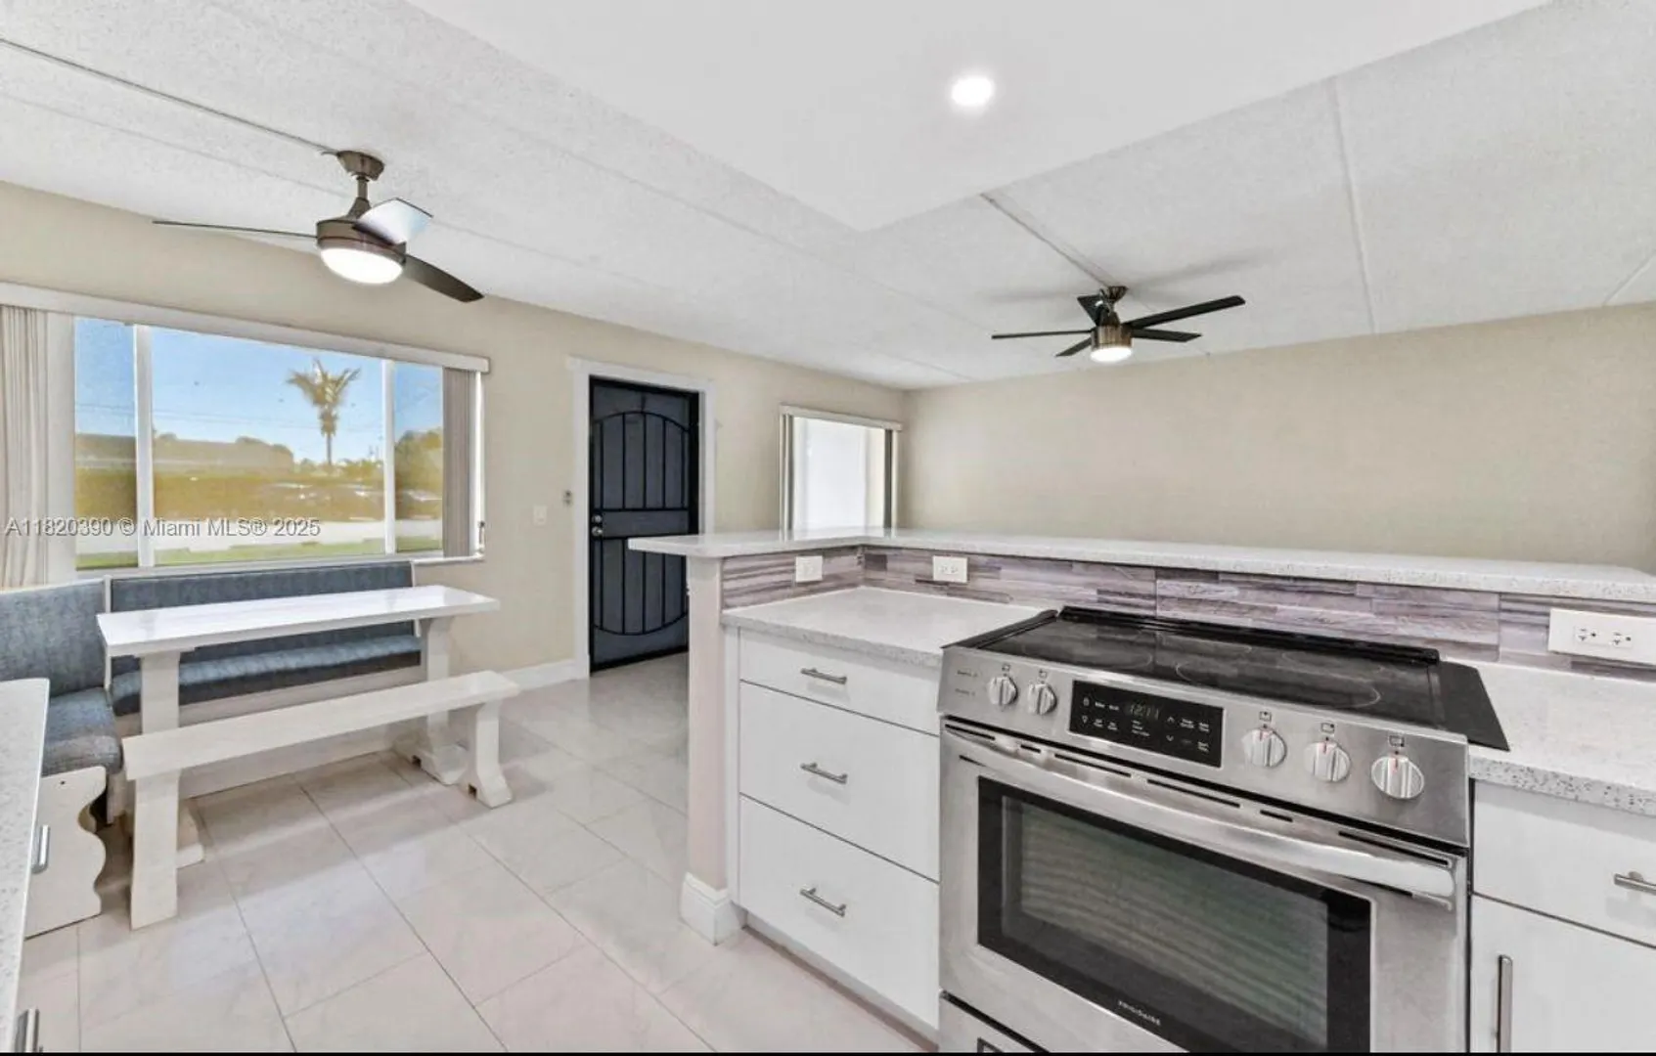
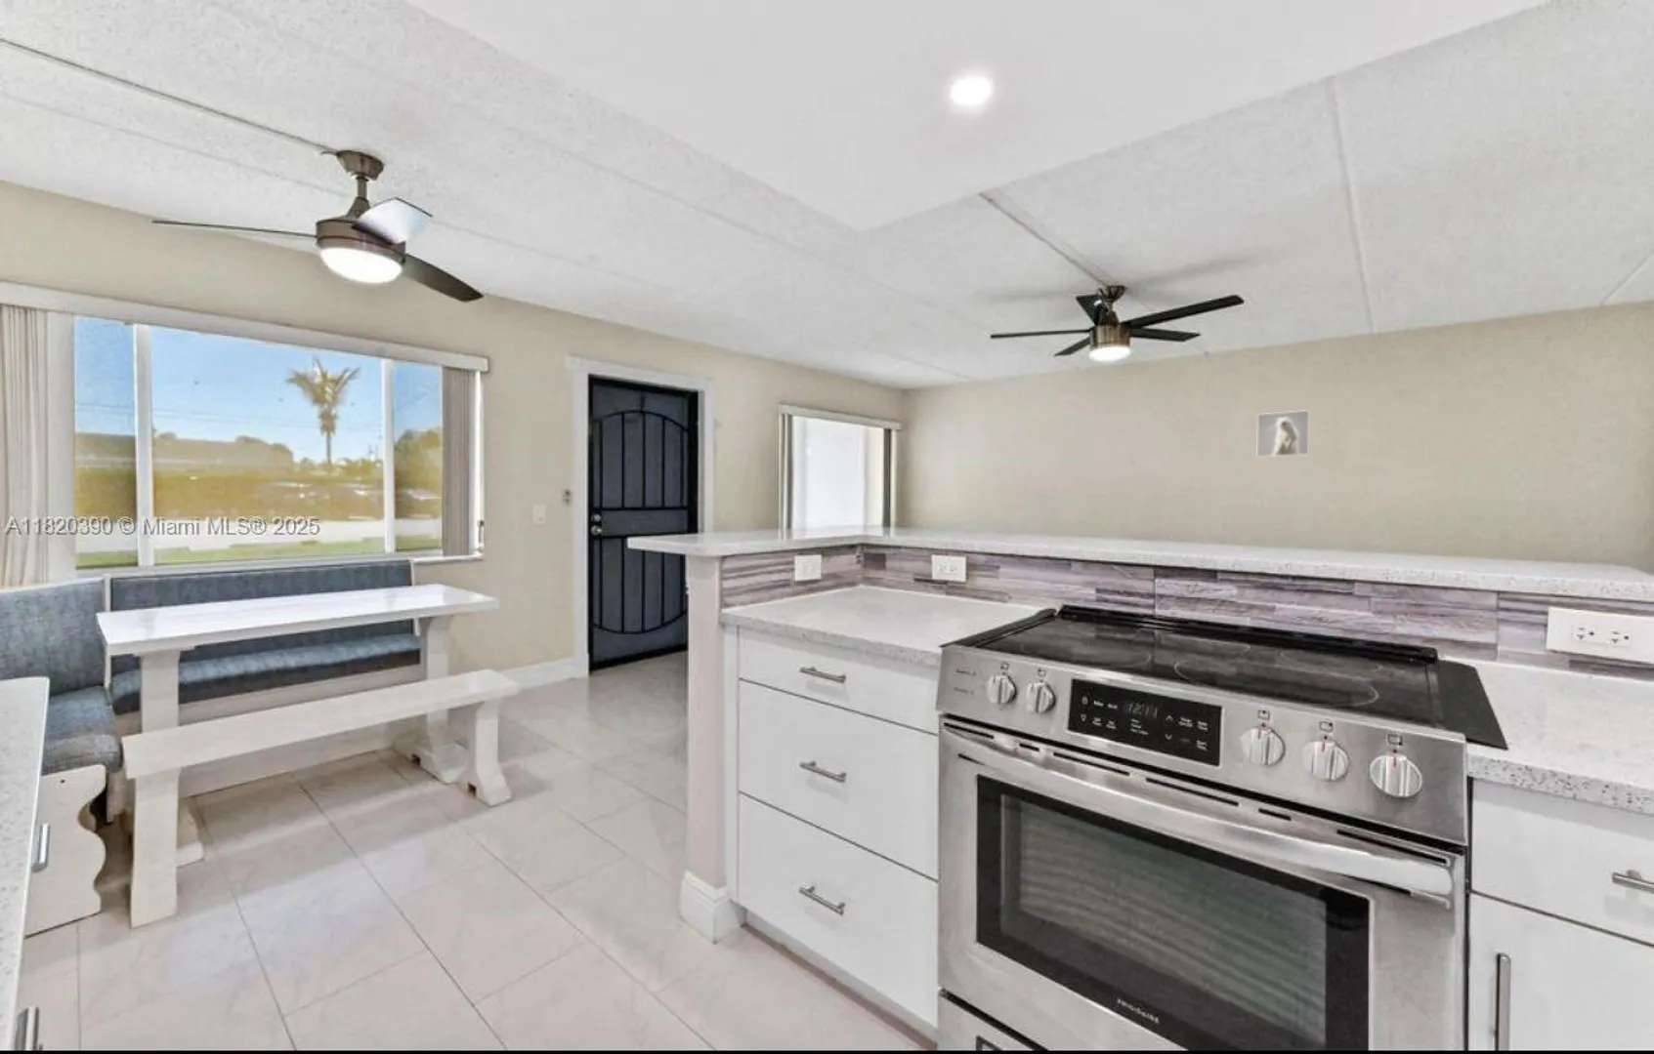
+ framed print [1255,408,1312,459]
